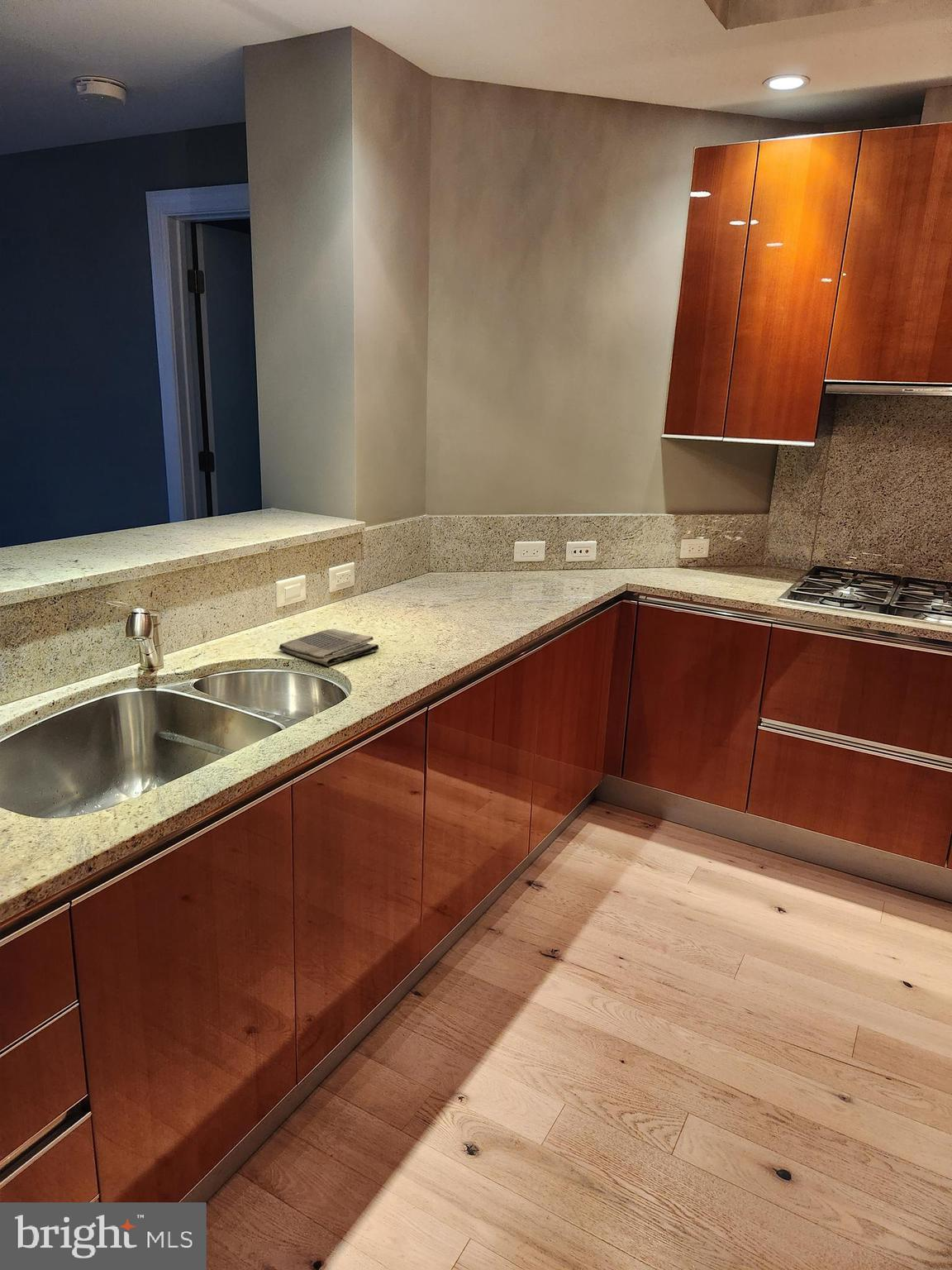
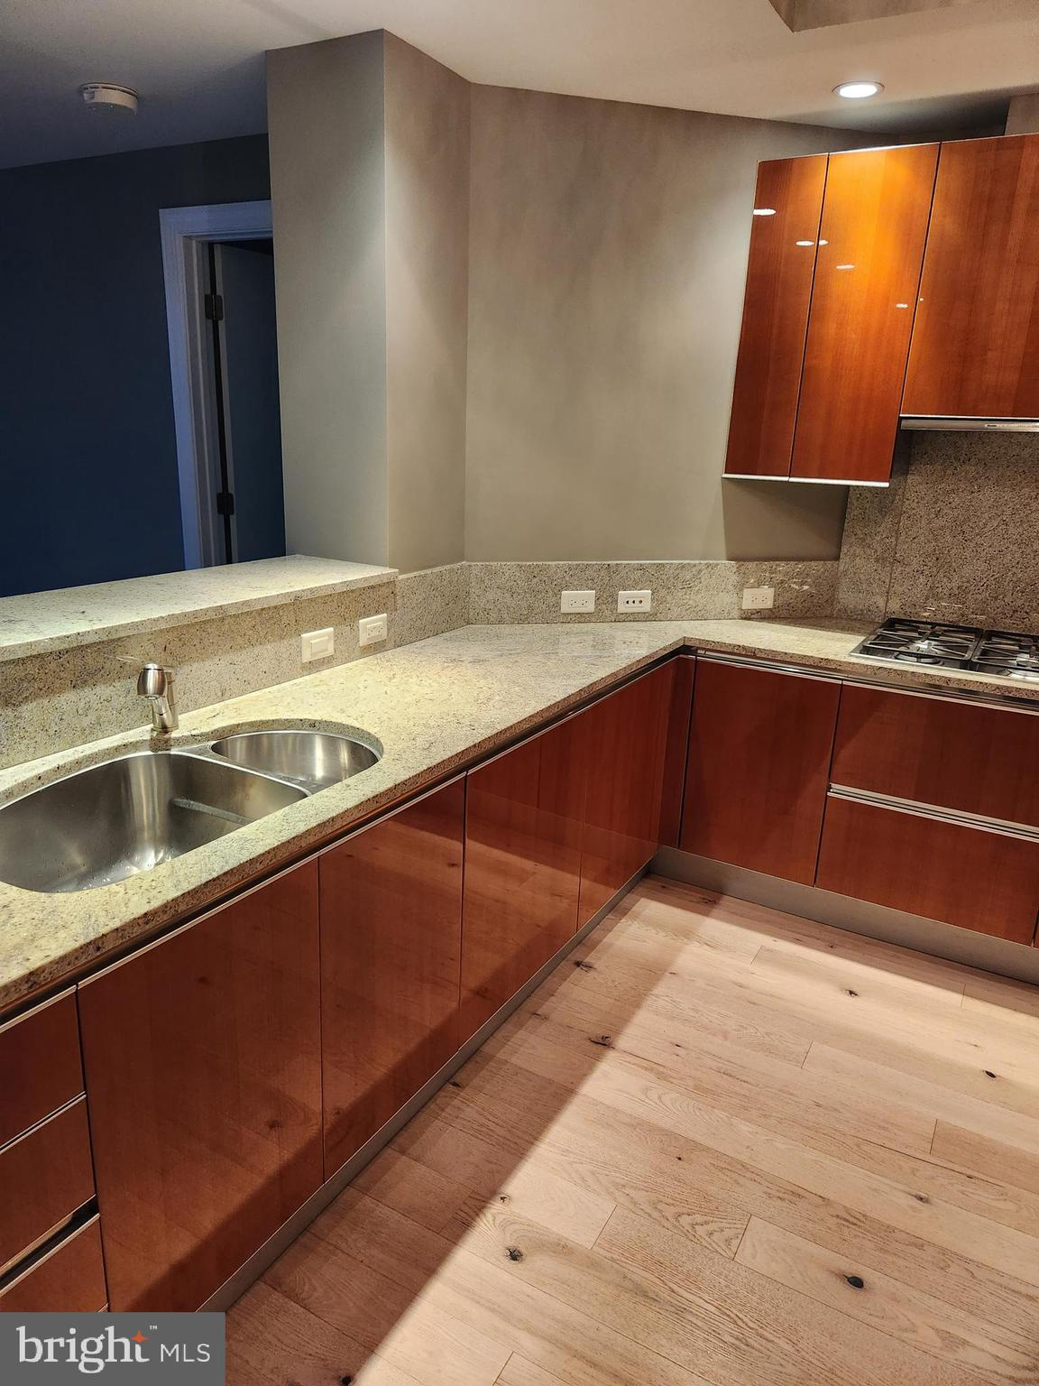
- dish towel [278,628,380,666]
